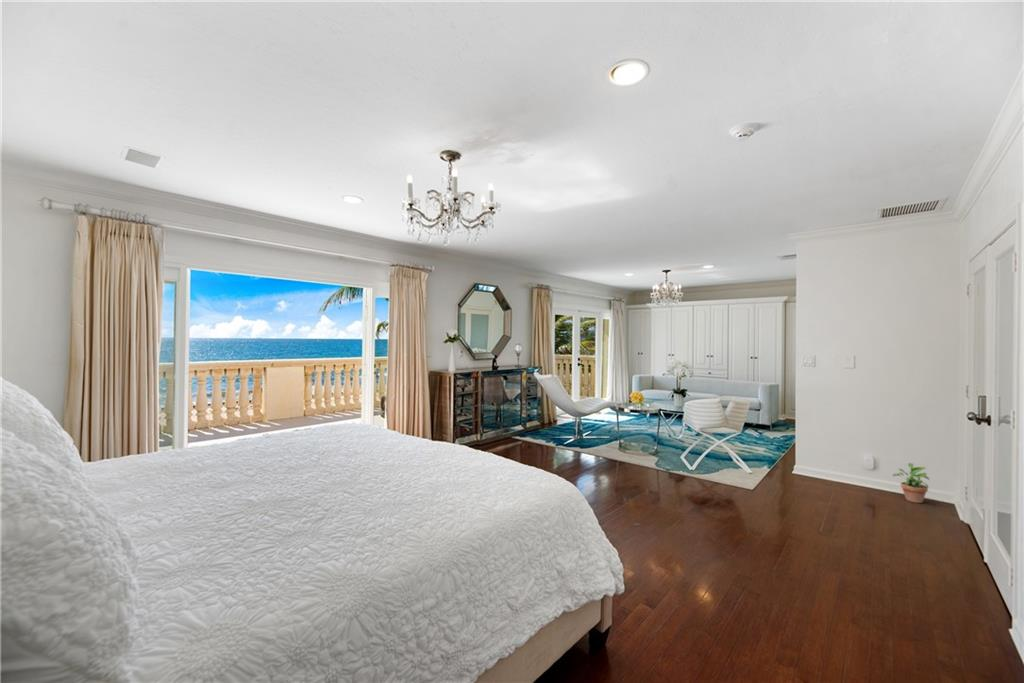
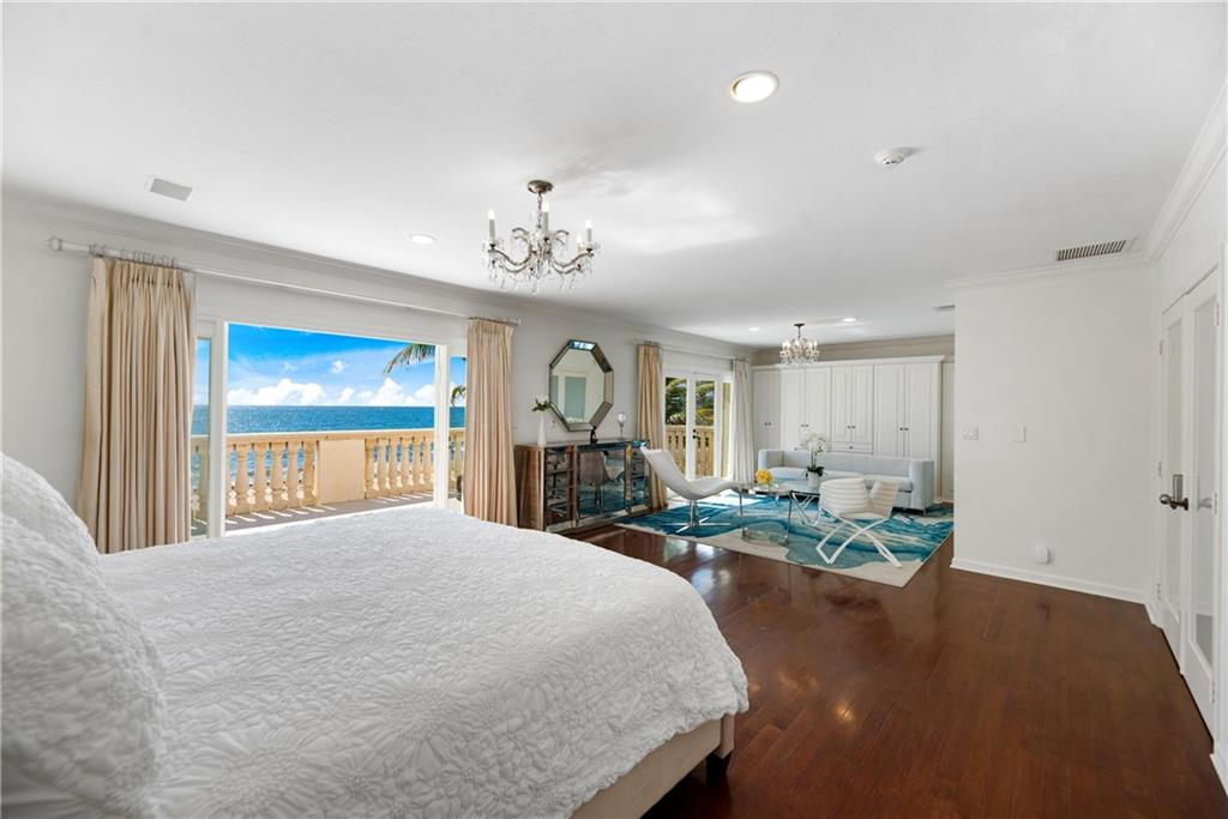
- potted plant [891,462,930,504]
